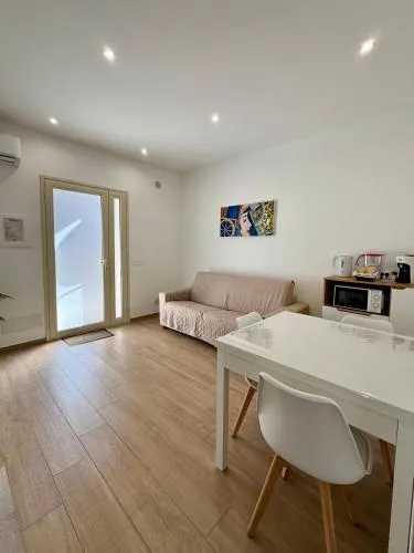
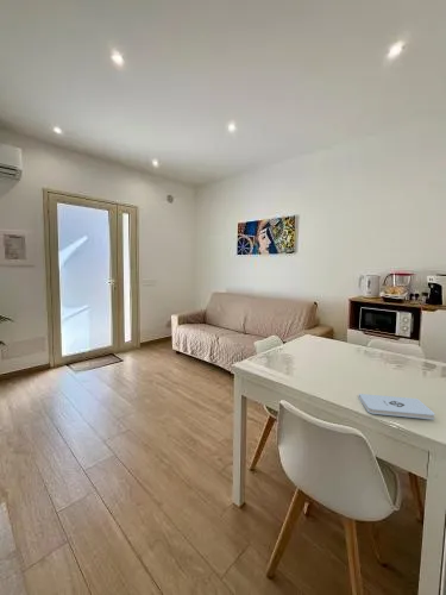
+ notepad [358,393,435,420]
